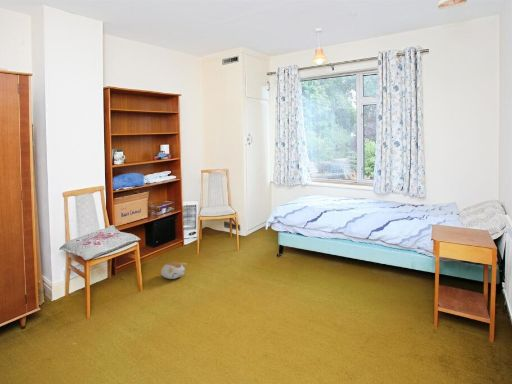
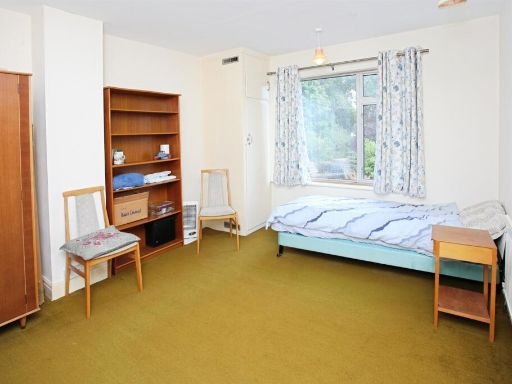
- plush toy [160,261,188,280]
